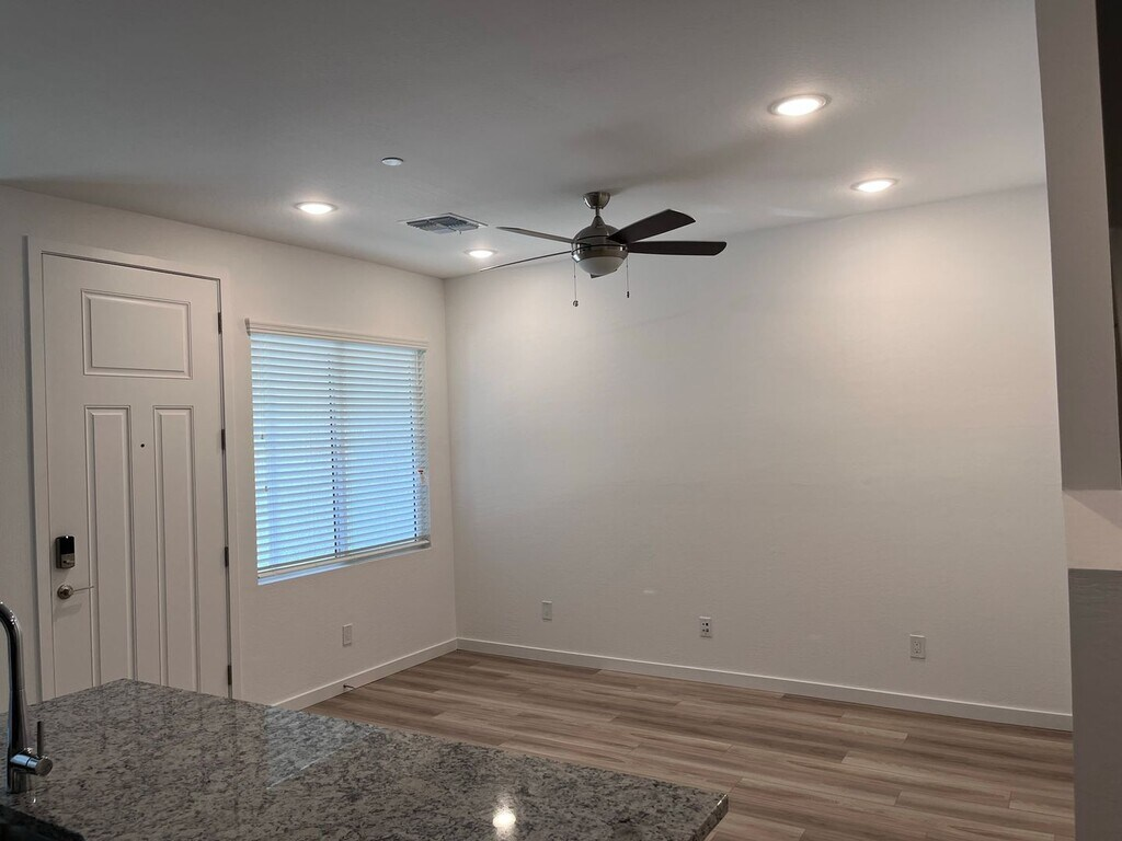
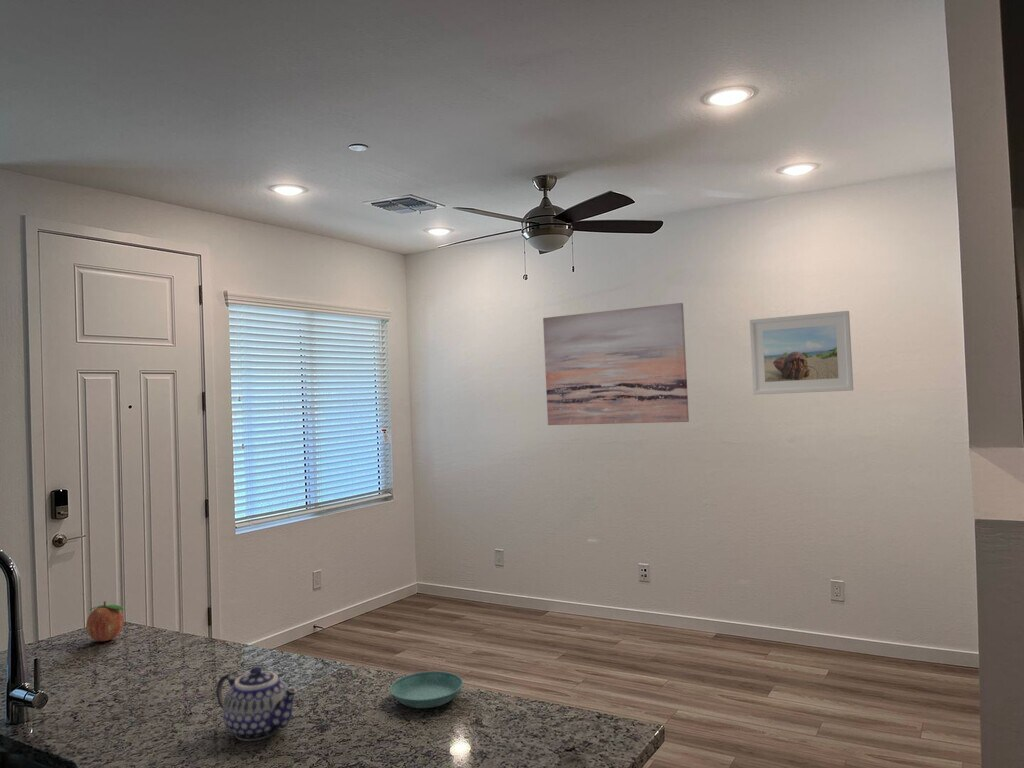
+ saucer [389,670,464,709]
+ wall art [542,302,690,426]
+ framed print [748,310,854,396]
+ fruit [85,600,125,642]
+ teapot [215,666,300,742]
